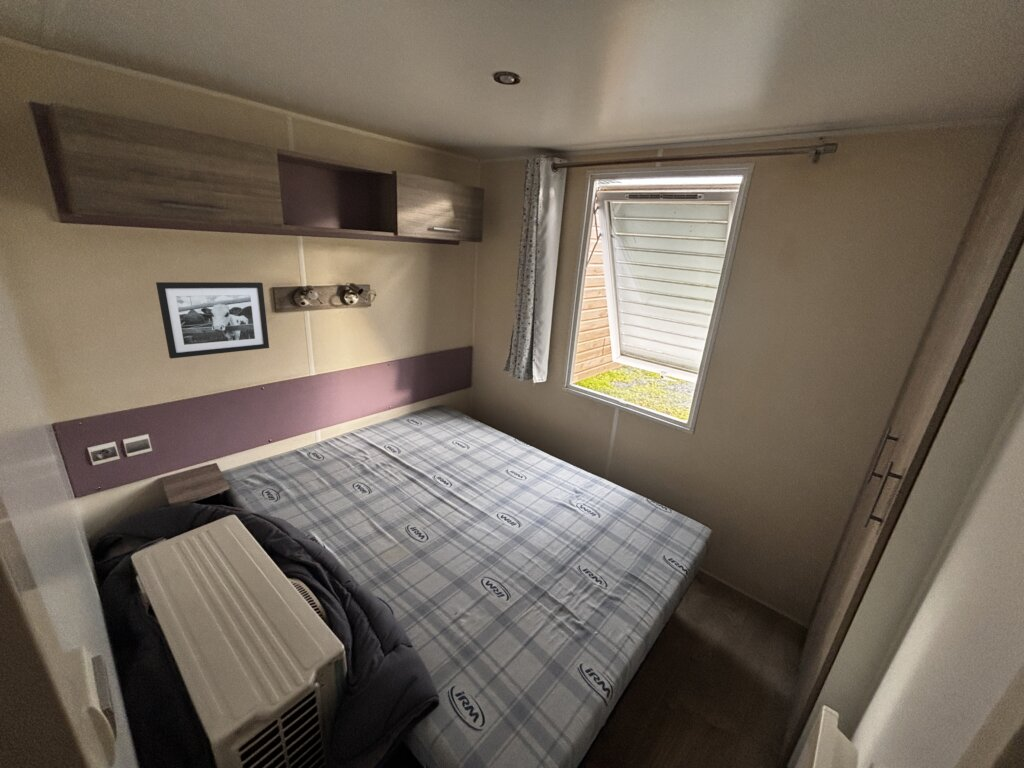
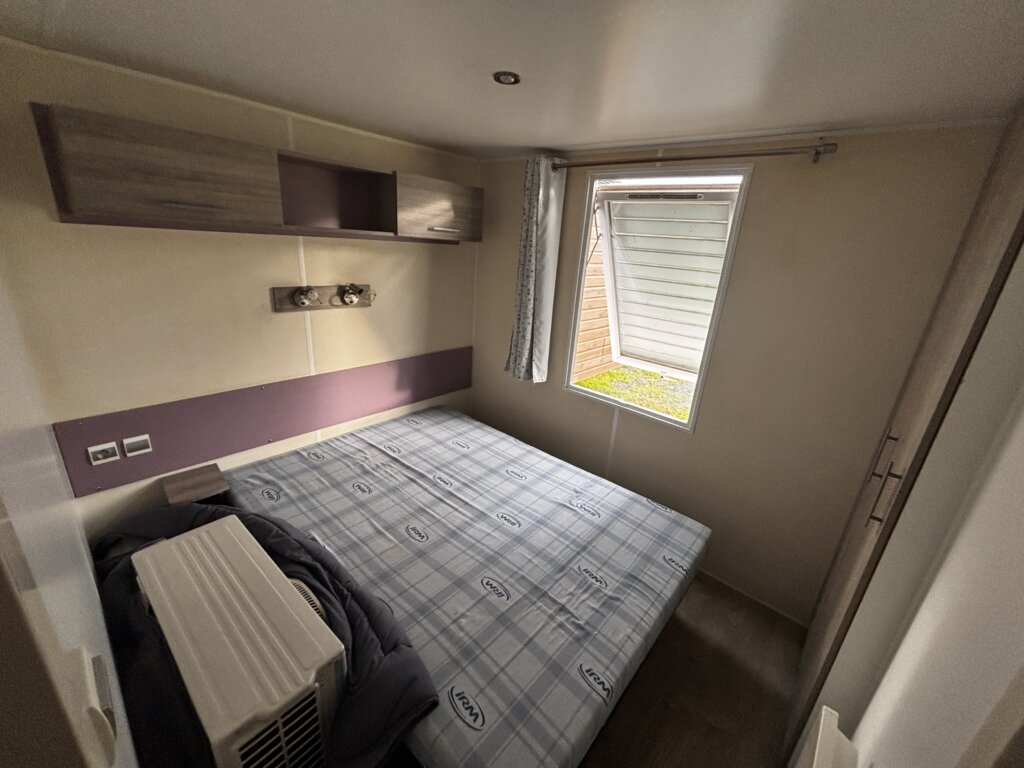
- picture frame [155,281,270,360]
